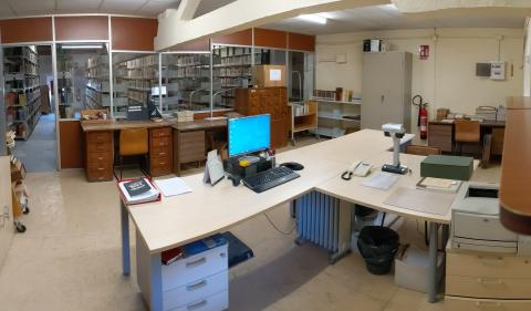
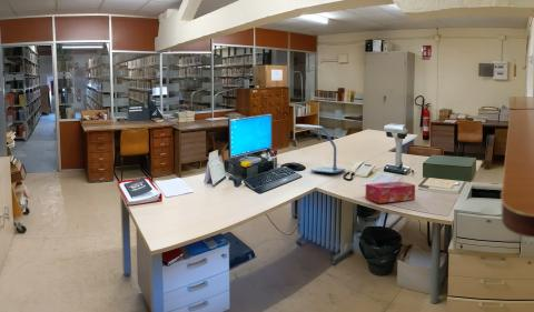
+ tissue box [364,181,416,204]
+ desk lamp [293,123,346,174]
